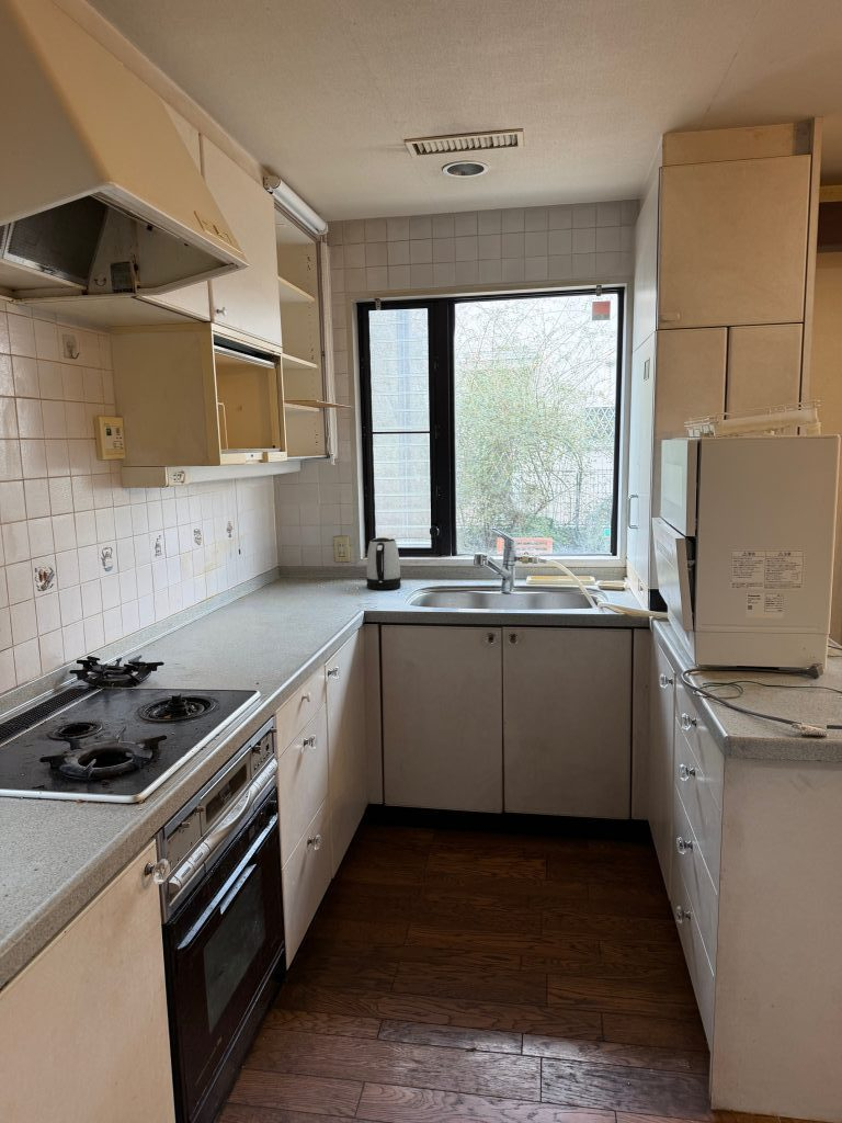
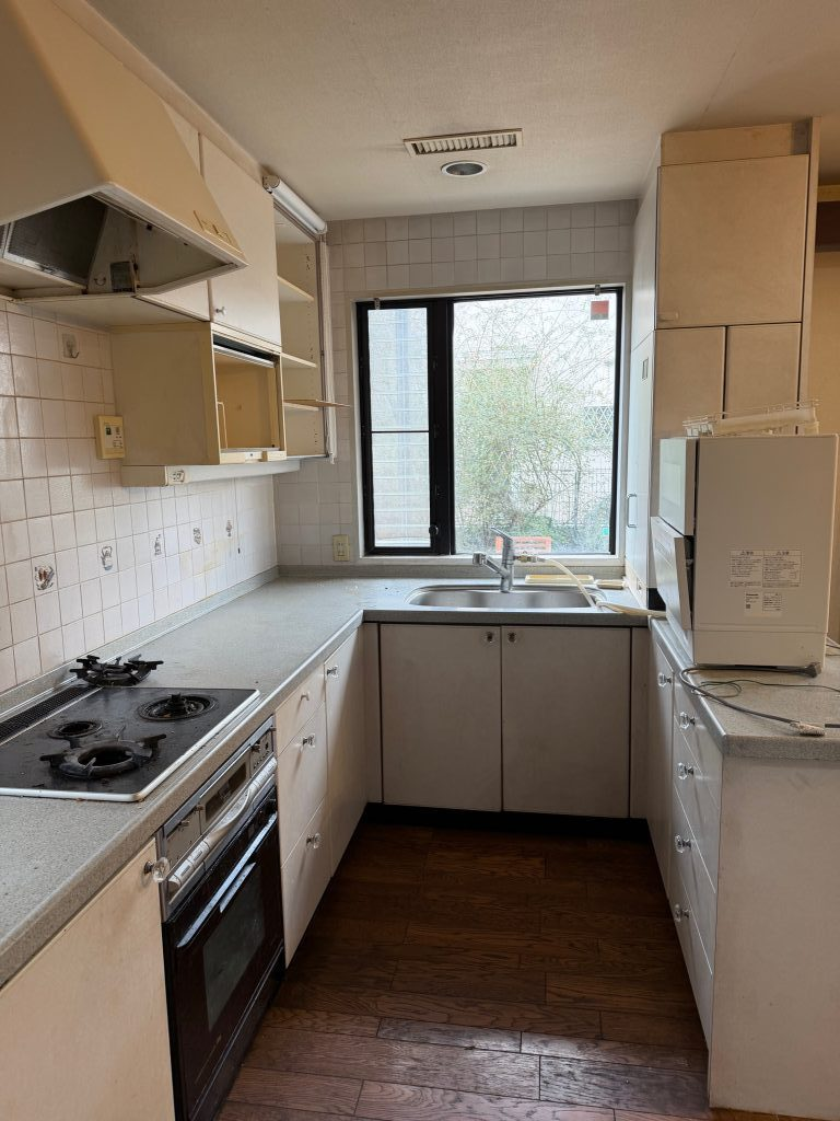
- kettle [365,536,402,591]
